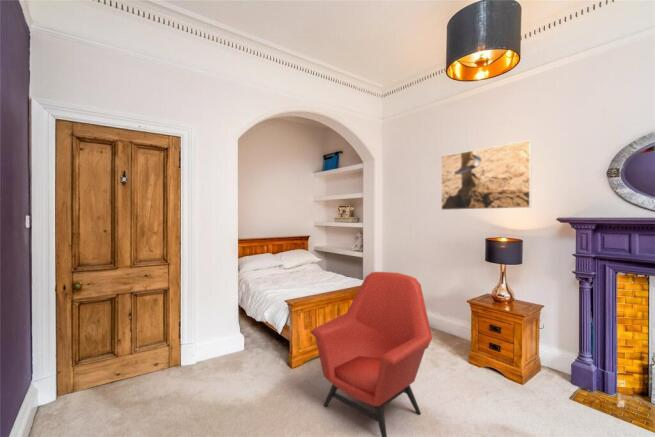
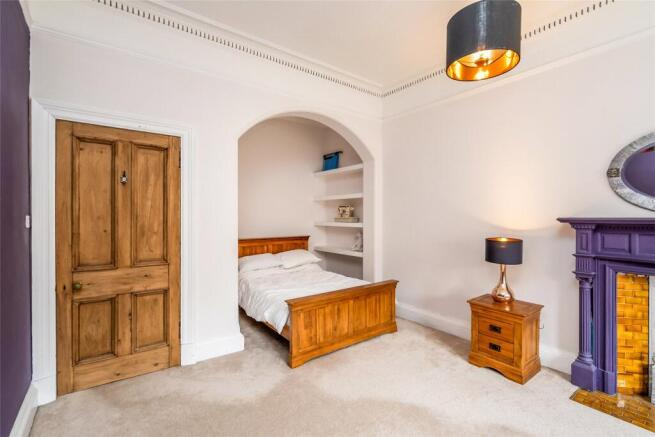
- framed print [440,139,532,211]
- armchair [310,271,433,437]
